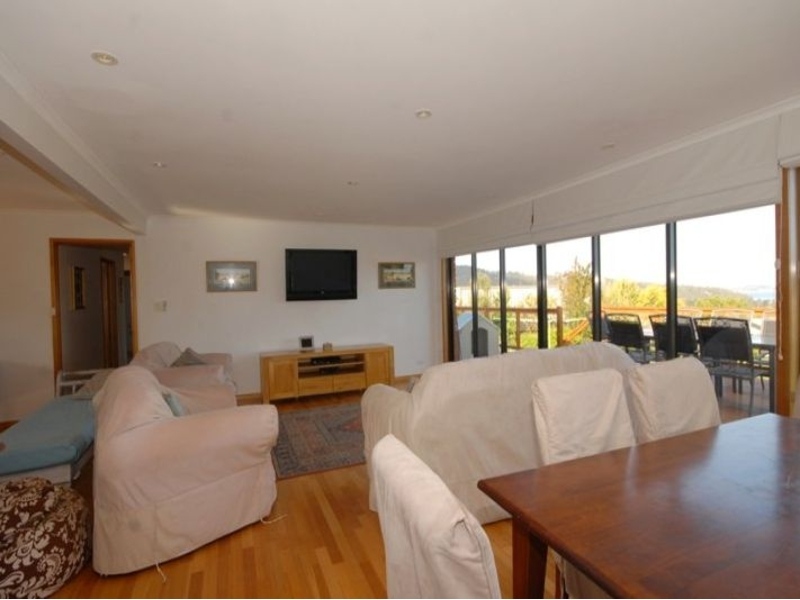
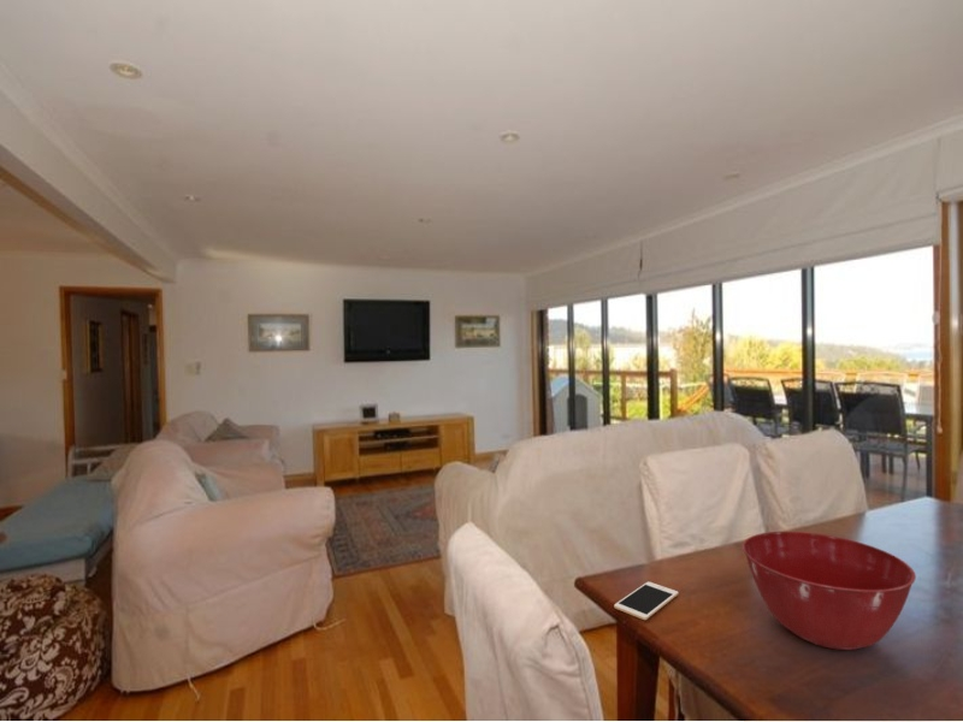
+ cell phone [613,580,679,621]
+ mixing bowl [742,531,917,651]
